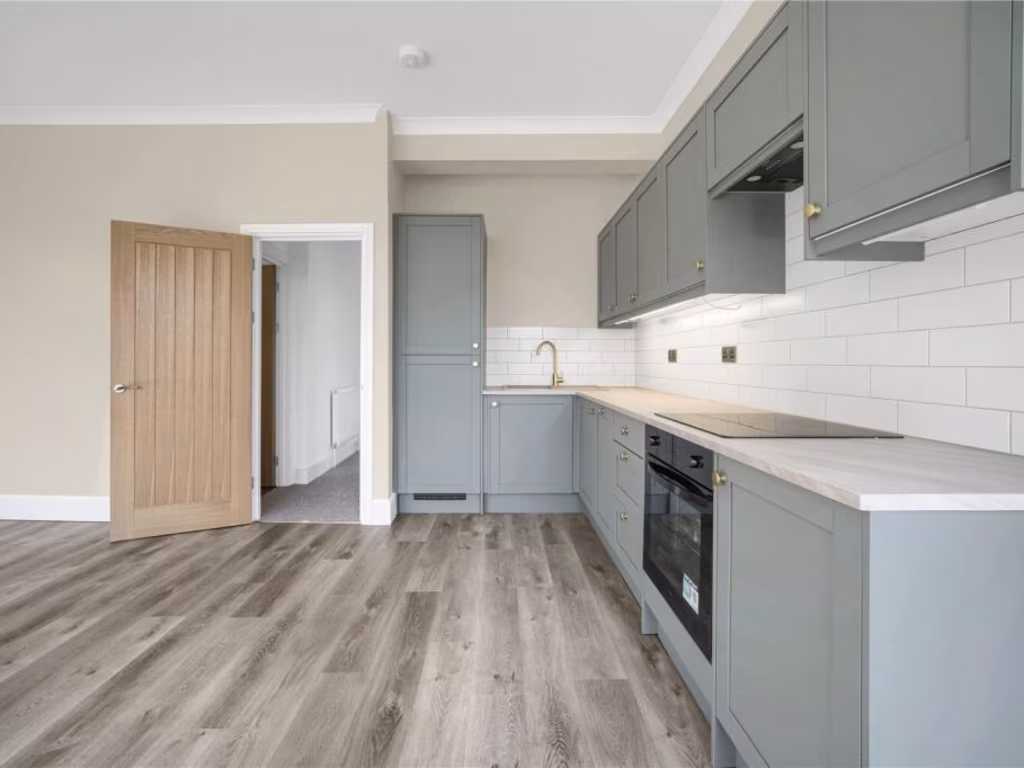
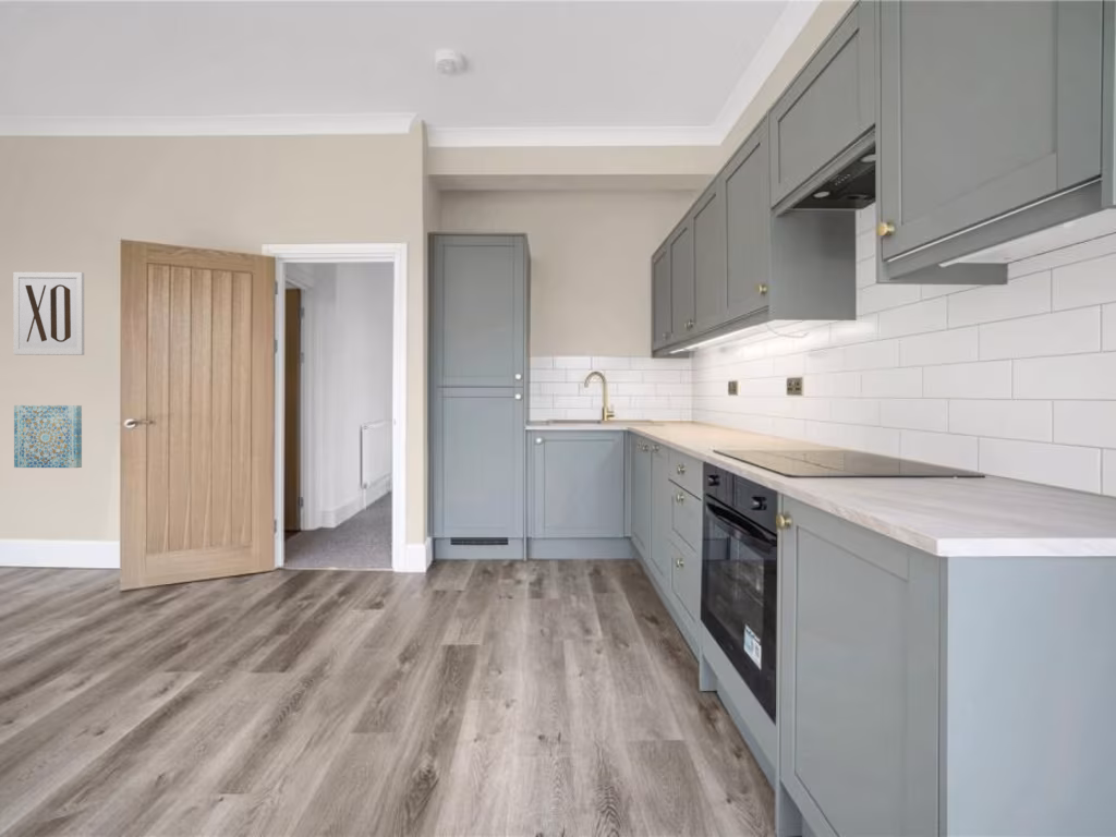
+ wall art [13,404,83,469]
+ wall art [12,271,85,356]
